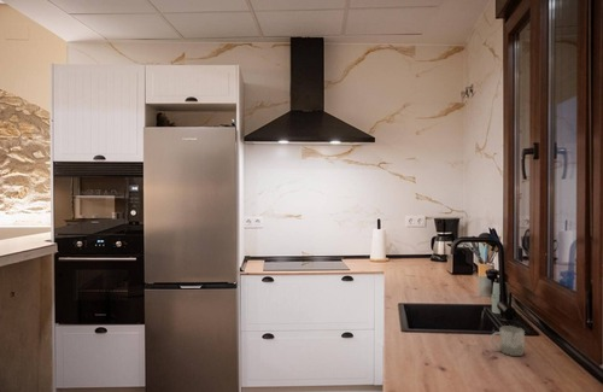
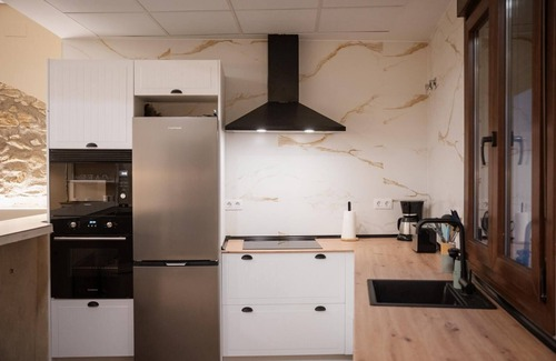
- cup [490,324,526,357]
